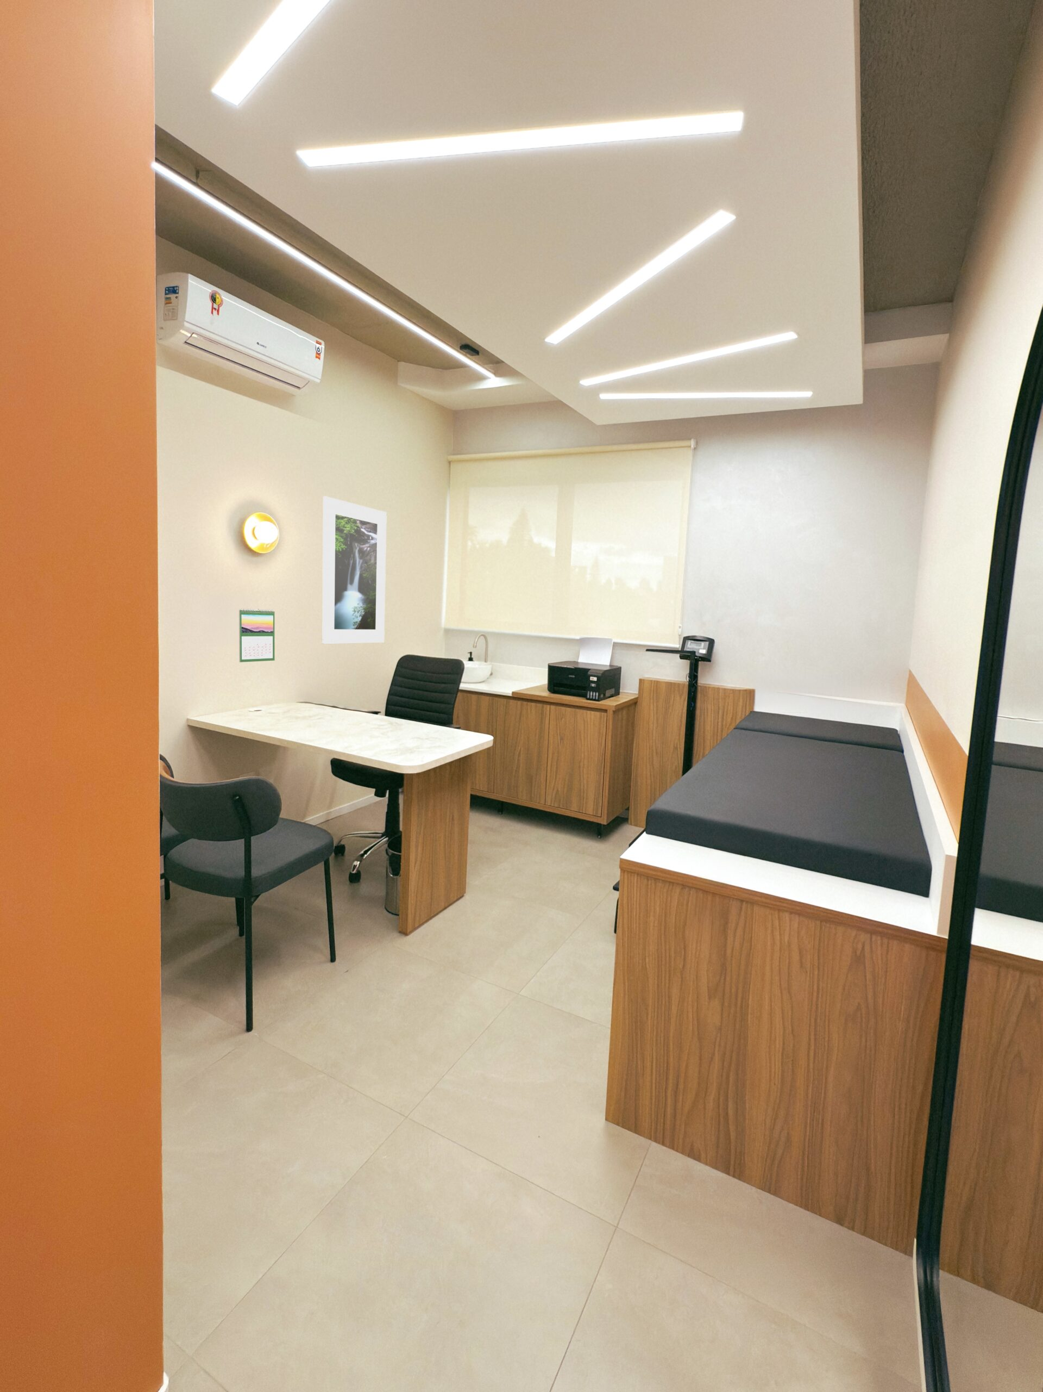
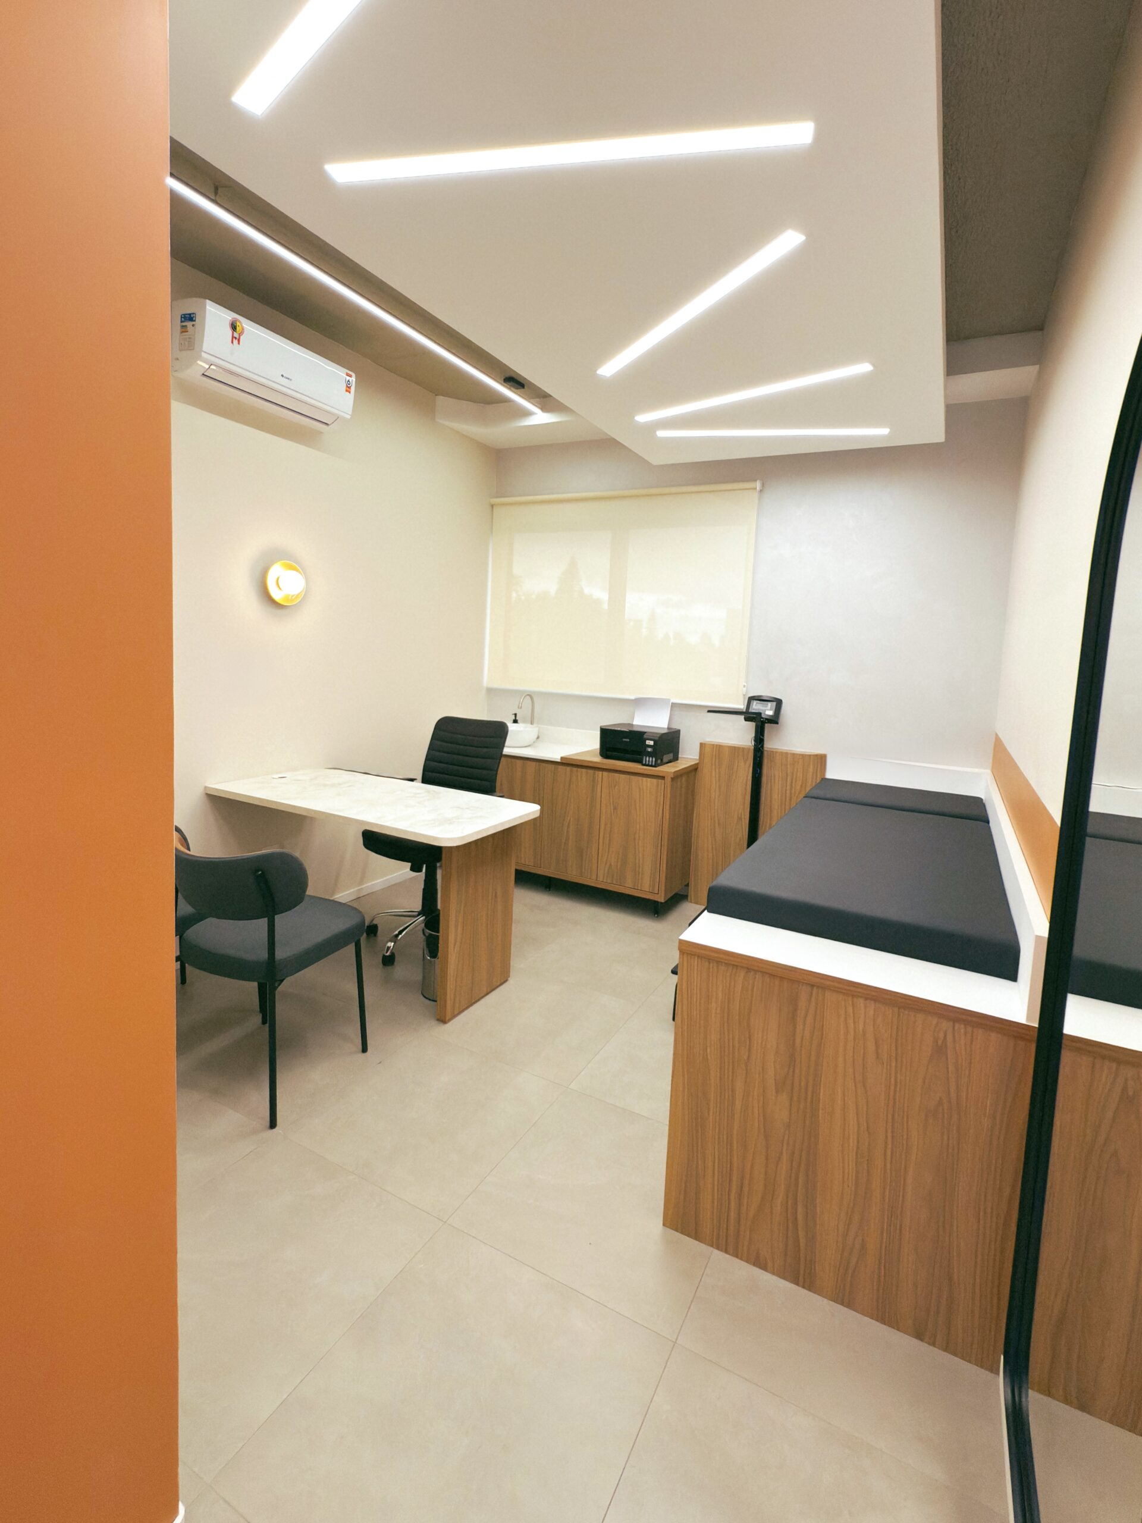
- calendar [239,608,275,663]
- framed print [322,495,388,644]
